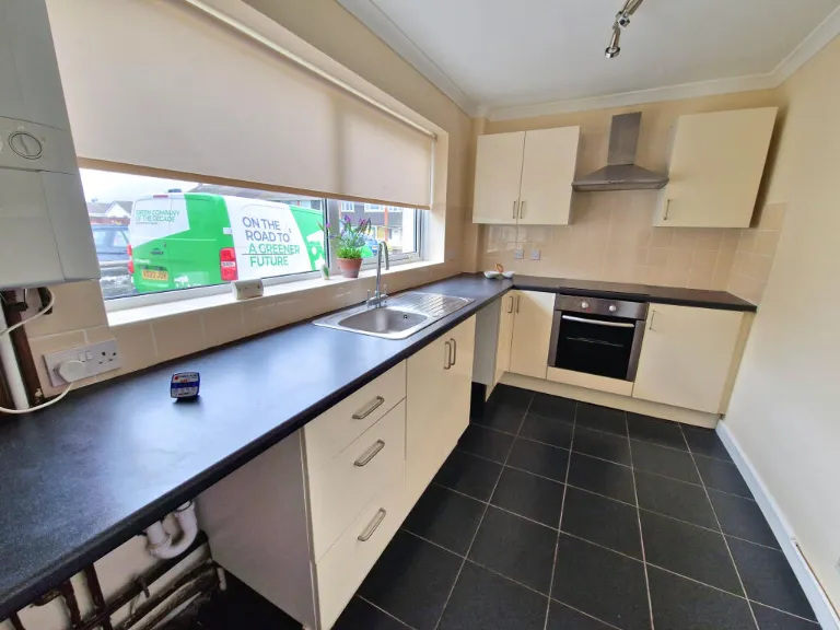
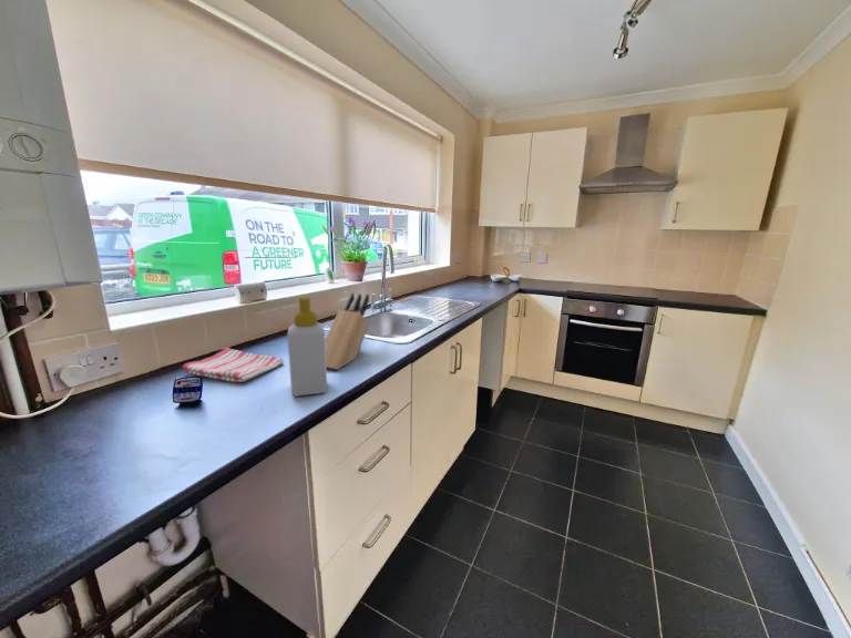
+ knife block [325,292,370,371]
+ dish towel [182,346,285,383]
+ soap bottle [286,295,328,398]
